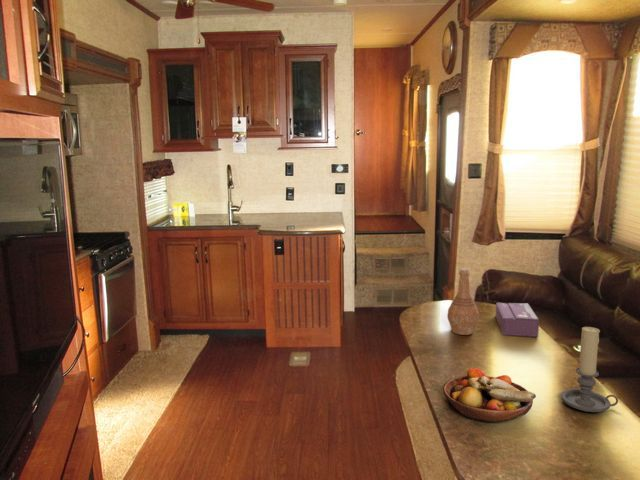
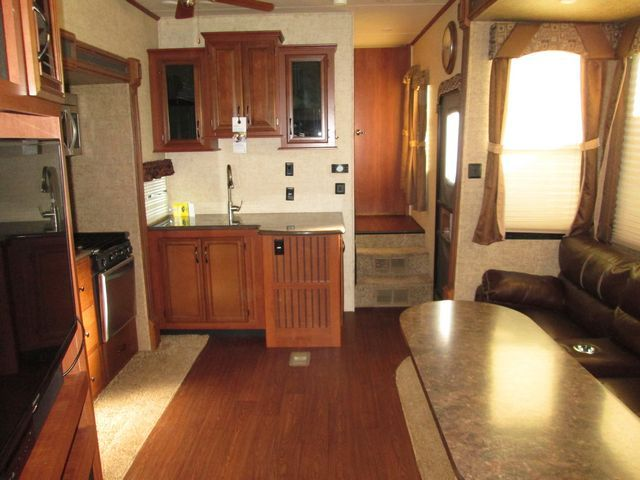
- vase [446,267,480,336]
- tissue box [495,302,540,338]
- candle holder [560,326,619,413]
- fruit bowl [442,367,537,423]
